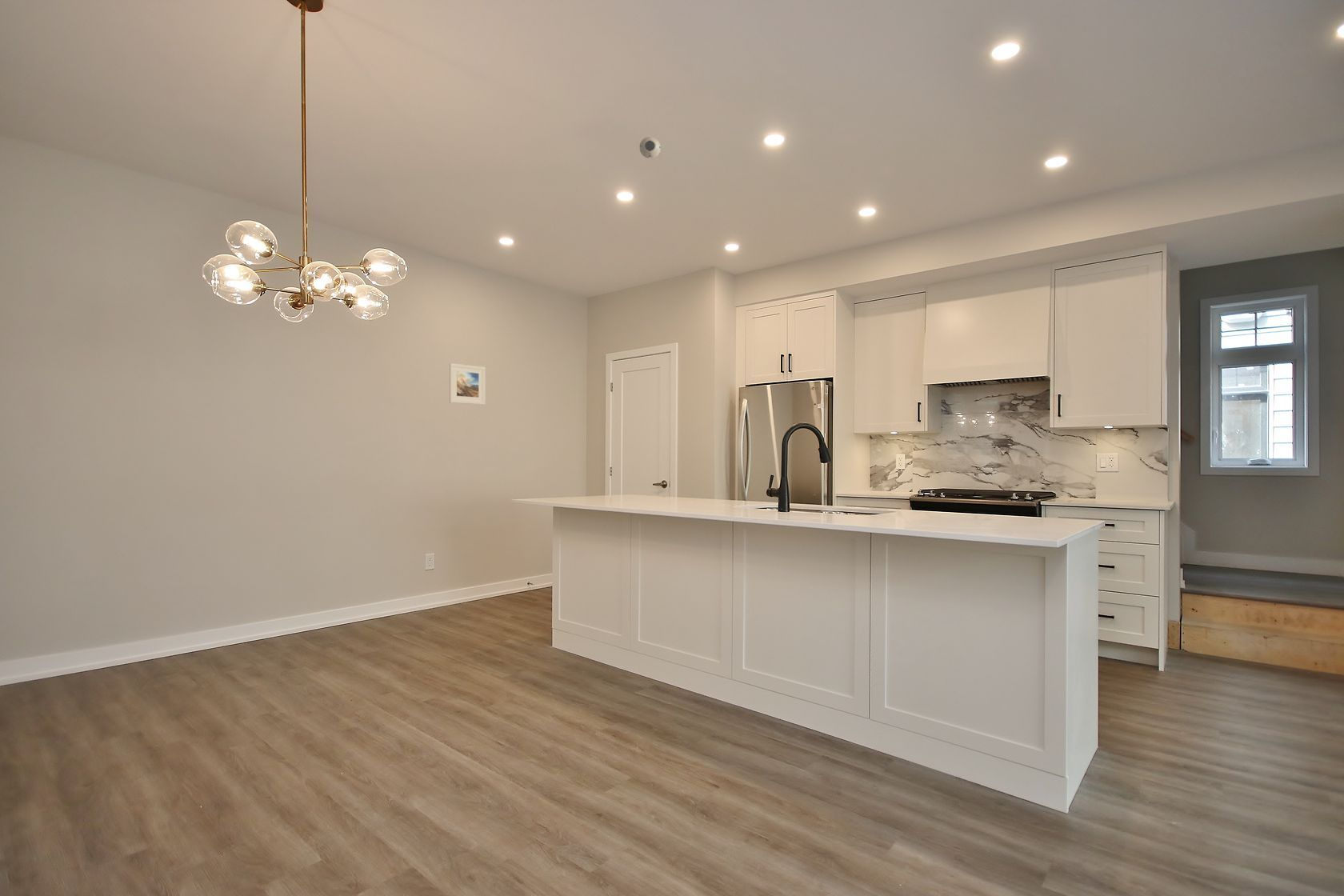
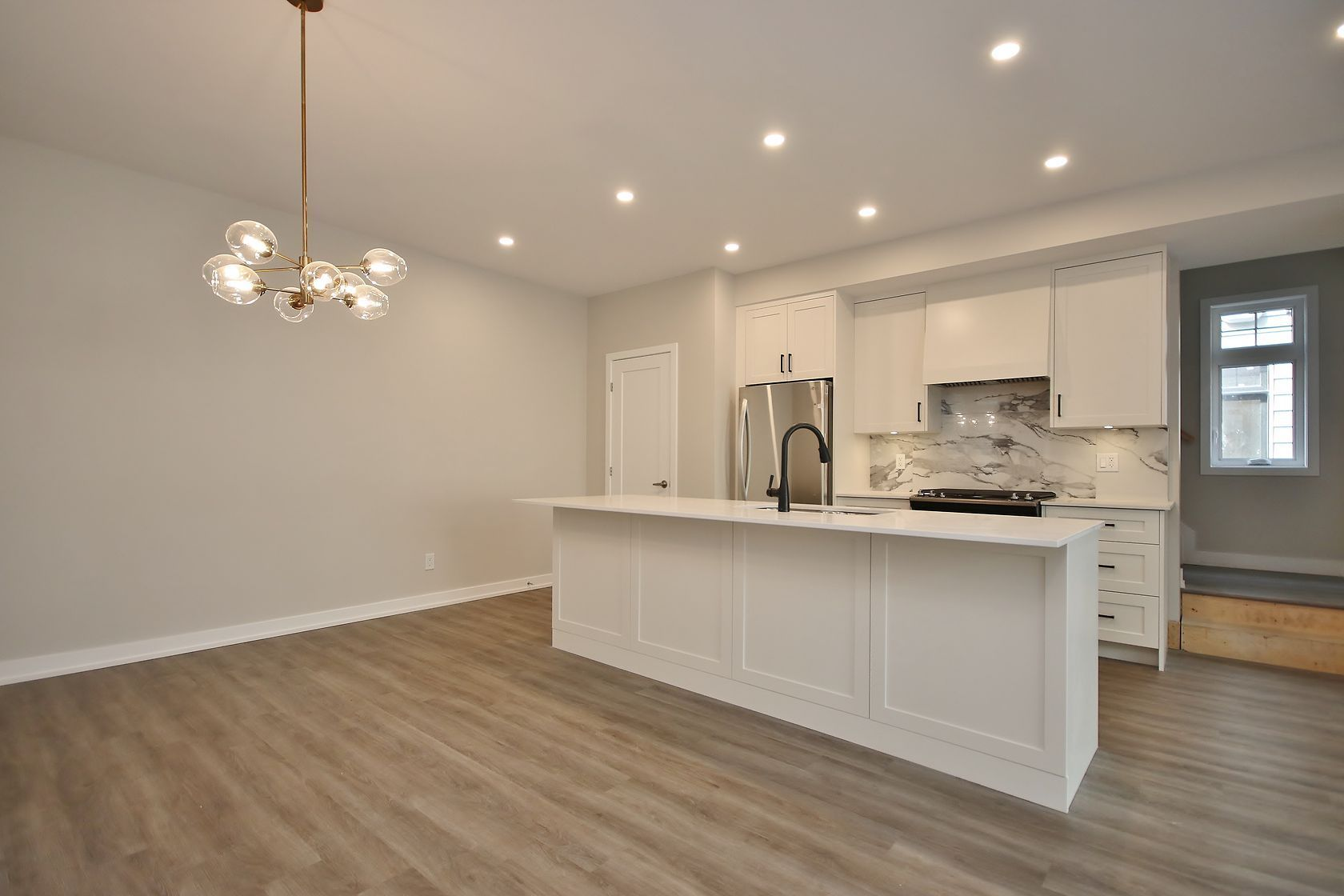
- smoke detector [639,136,661,159]
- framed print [449,362,486,406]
